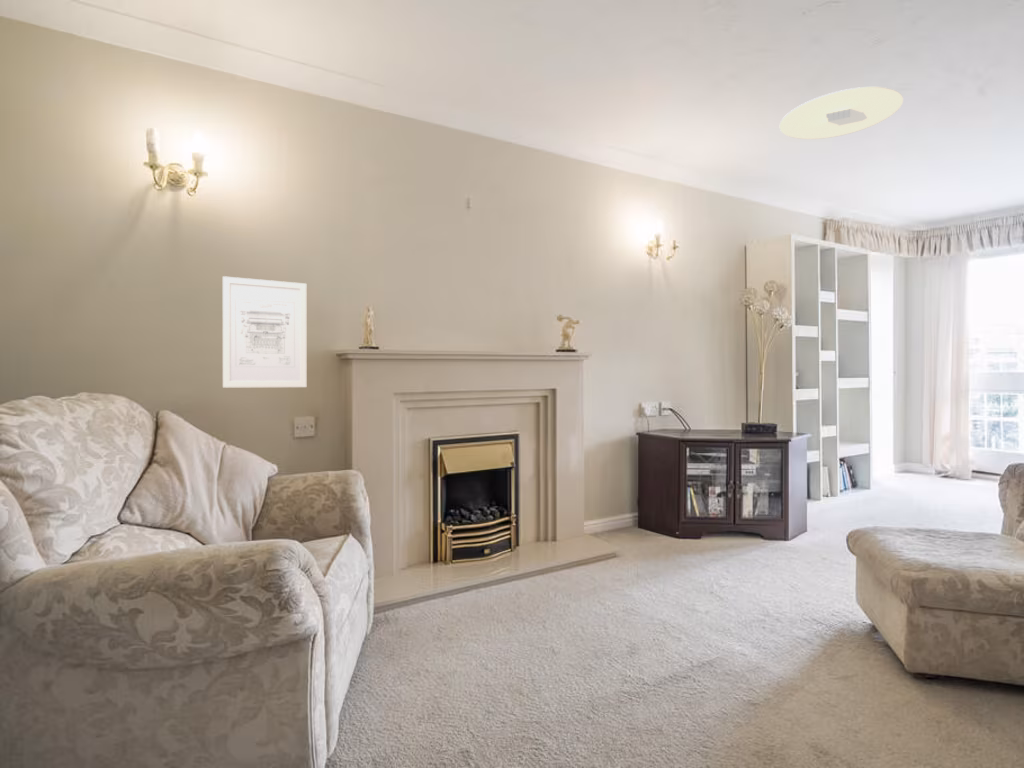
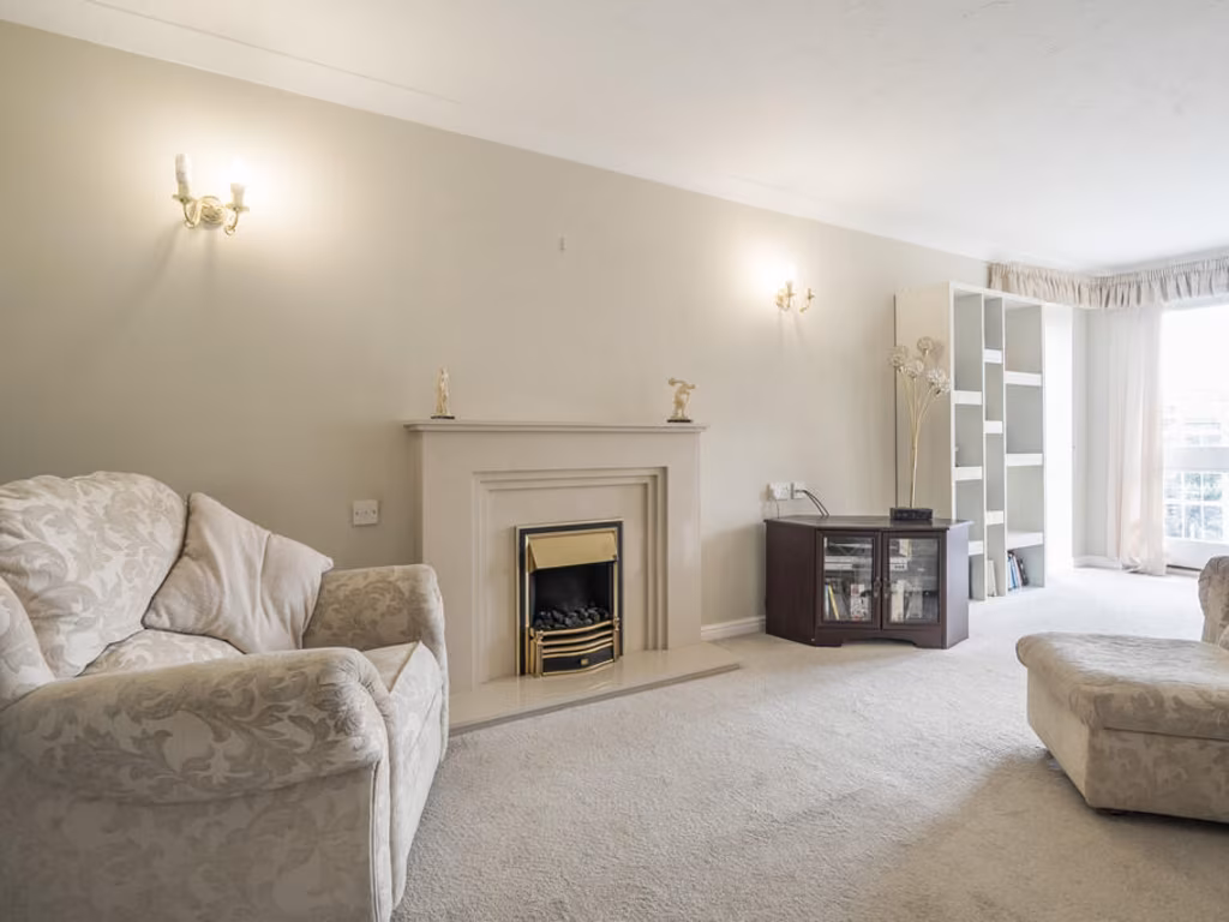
- ceiling light [779,86,904,140]
- wall art [222,275,307,388]
